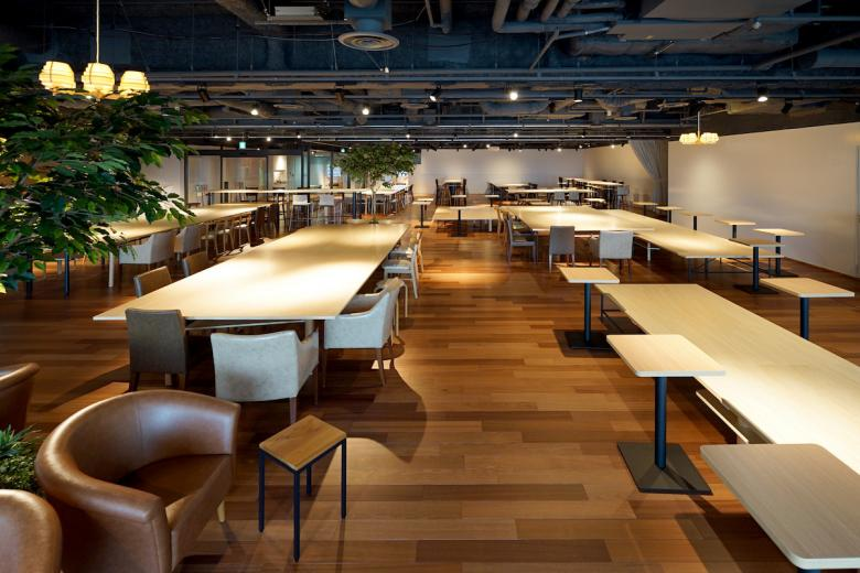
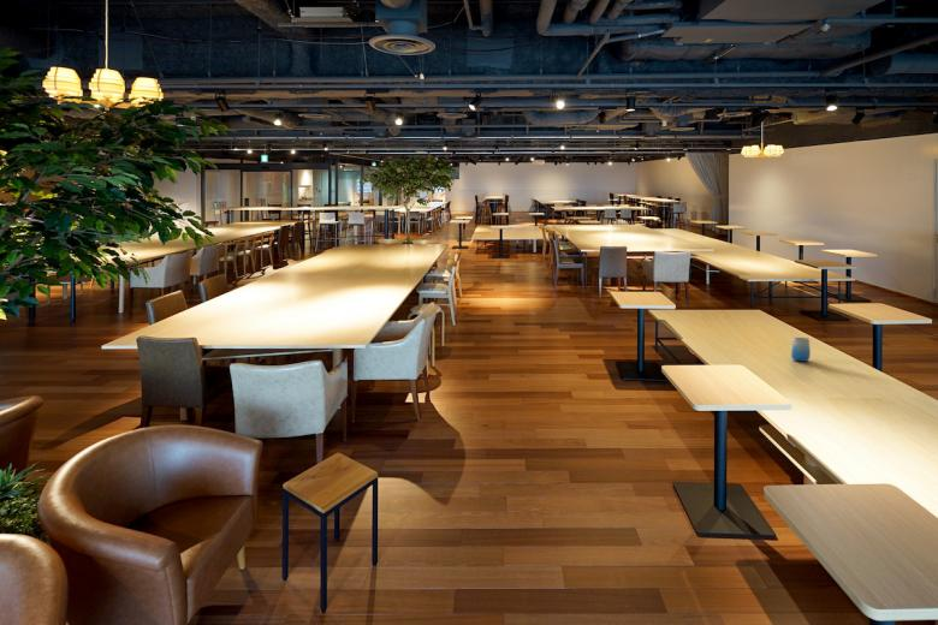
+ cup [790,337,812,363]
